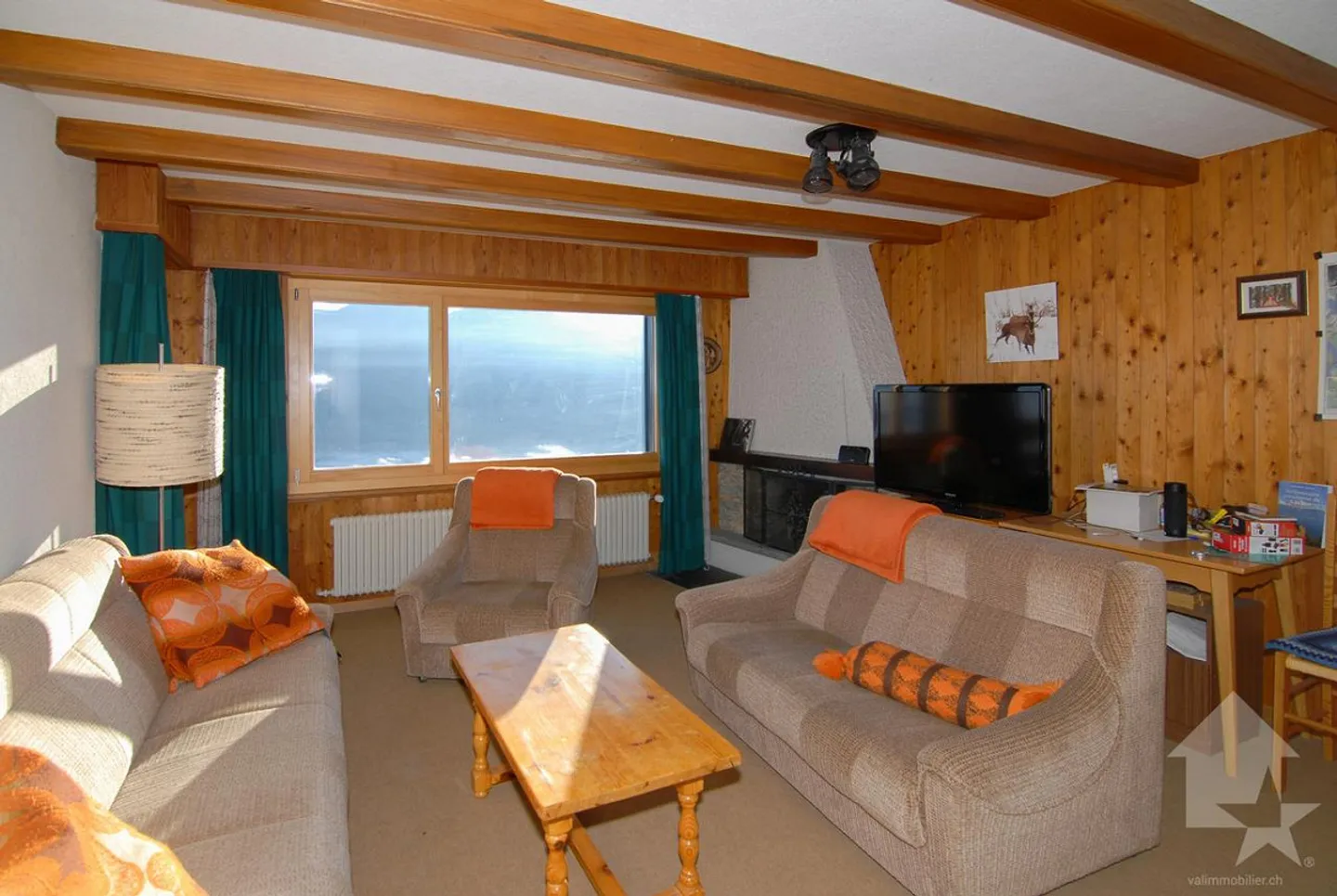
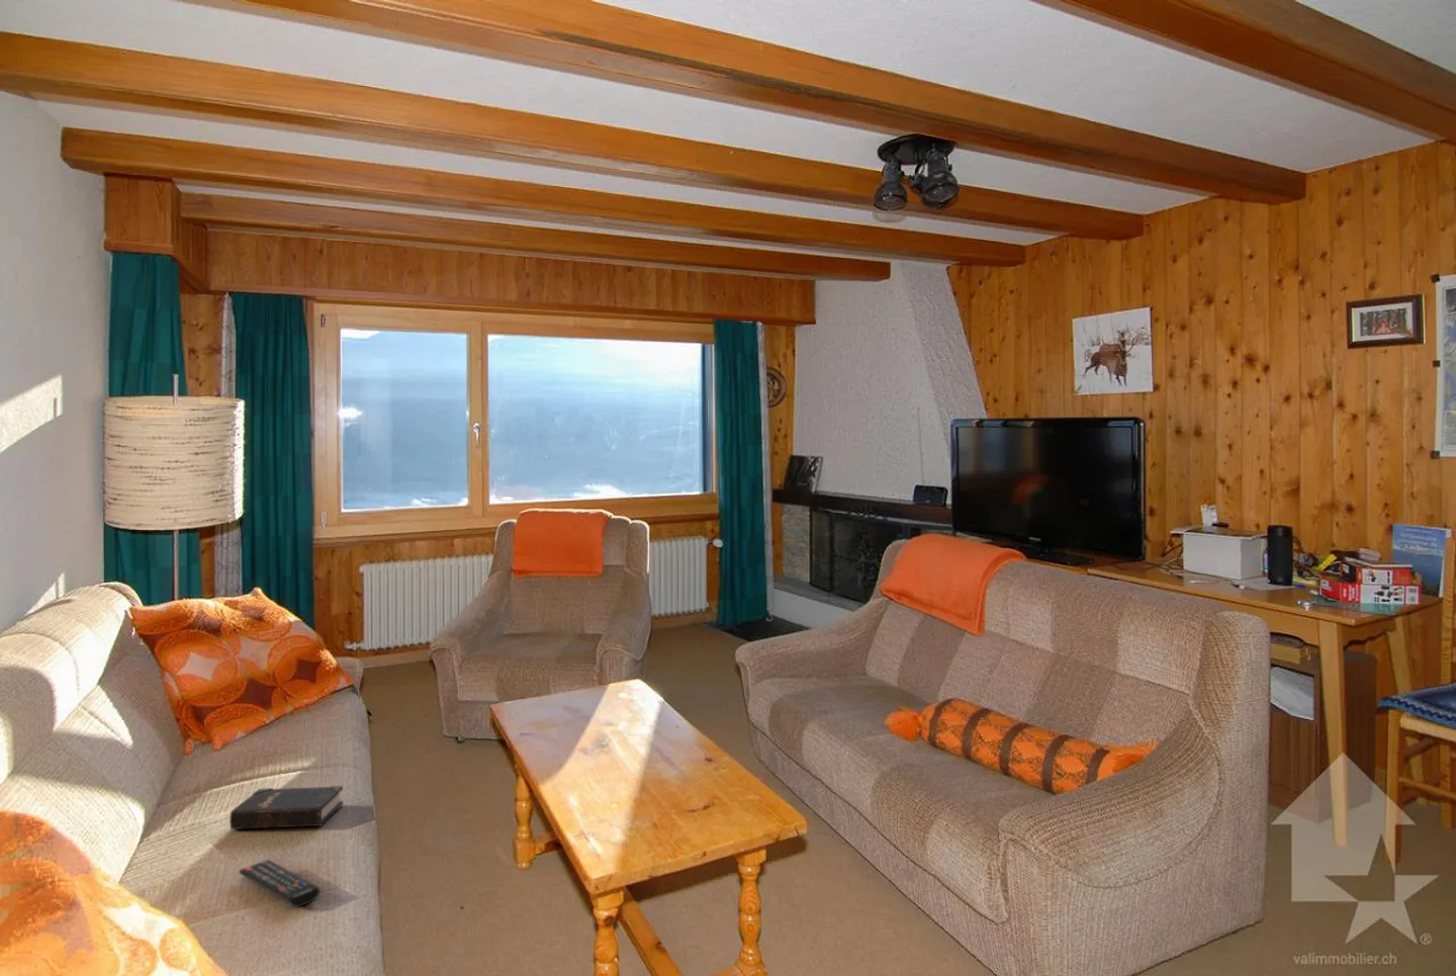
+ remote control [238,858,320,908]
+ hardback book [229,785,344,830]
